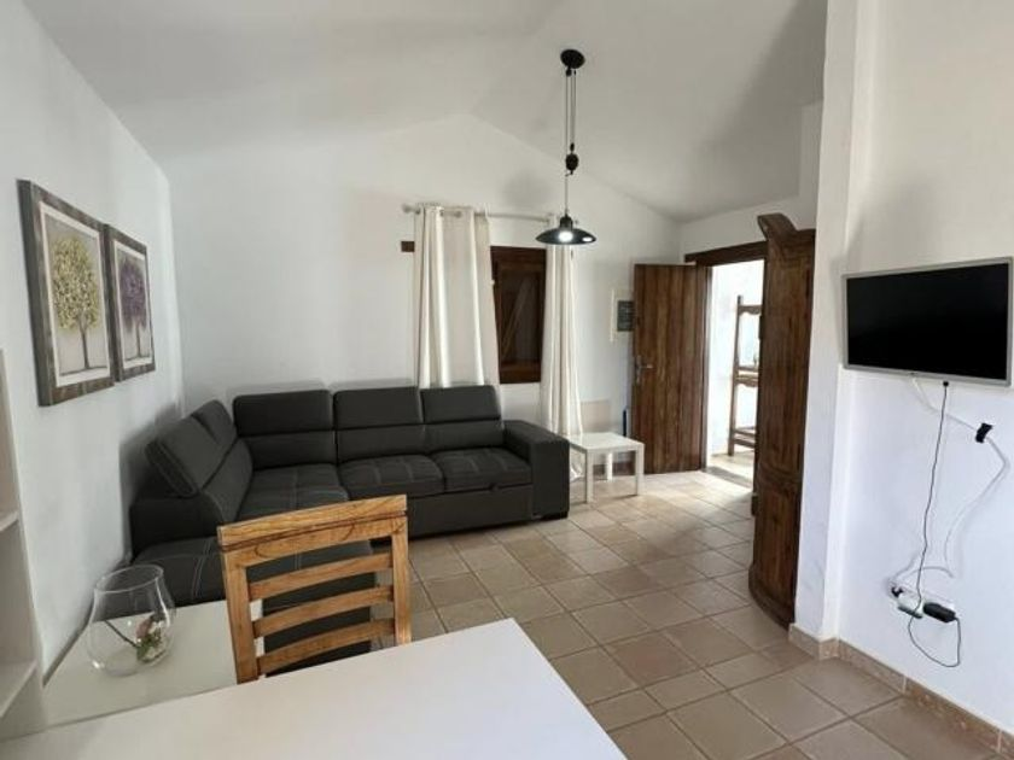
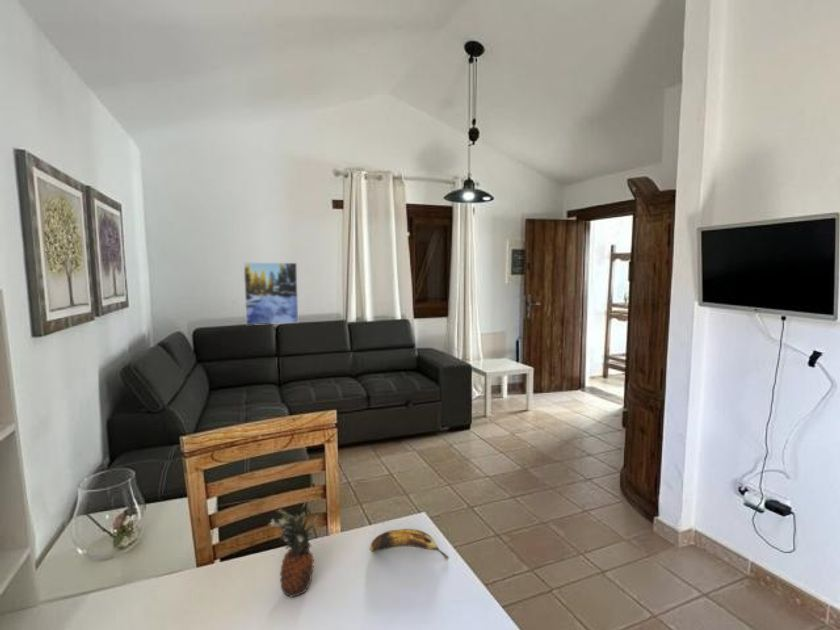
+ fruit [267,502,320,598]
+ banana [369,528,449,561]
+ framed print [243,262,299,325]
